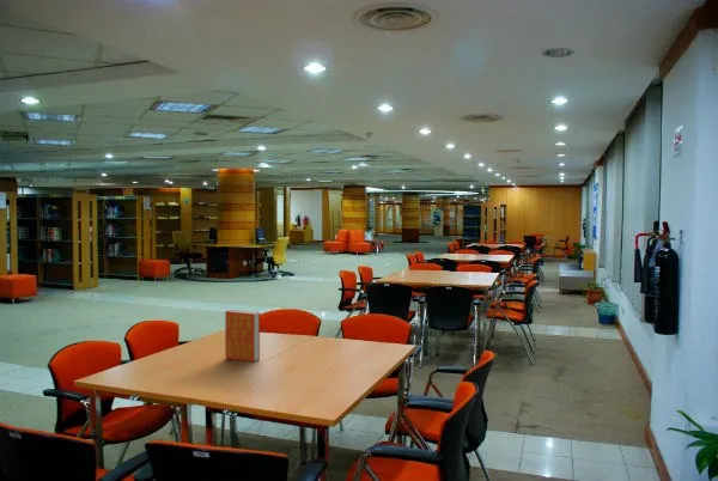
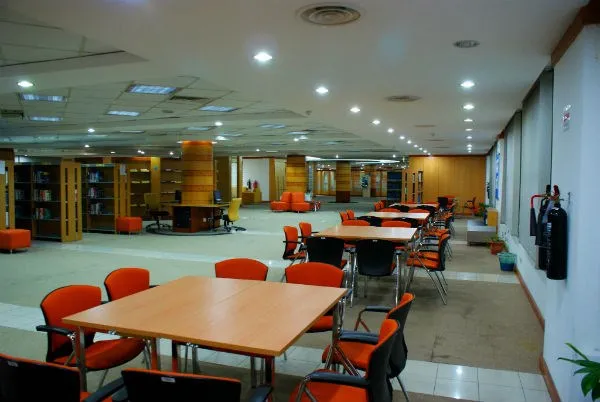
- book [224,309,261,363]
